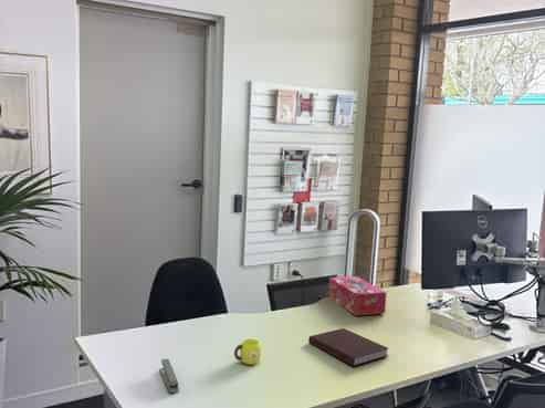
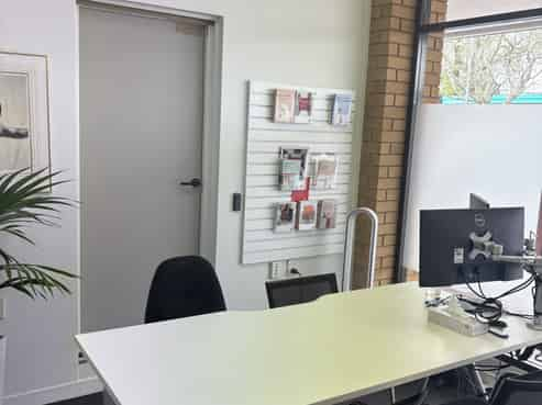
- tissue box [327,275,387,316]
- notebook [307,327,389,367]
- cup [233,338,262,366]
- stapler [158,357,180,394]
